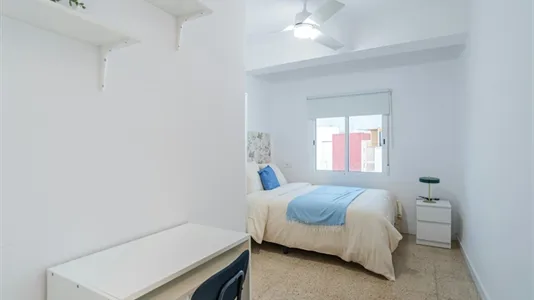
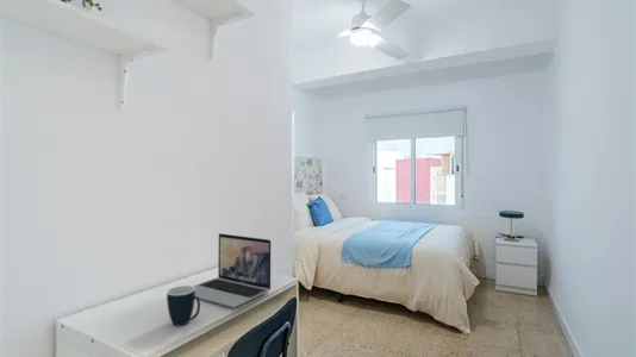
+ mug [166,284,201,327]
+ laptop [192,232,272,308]
